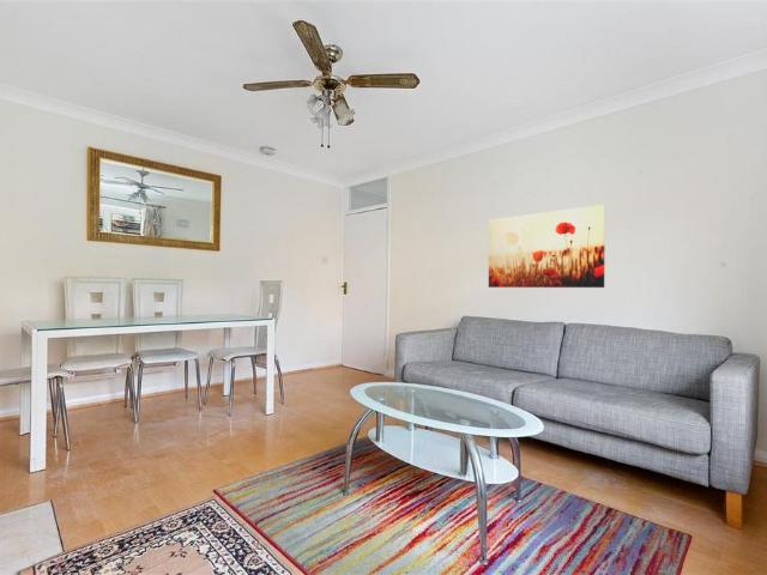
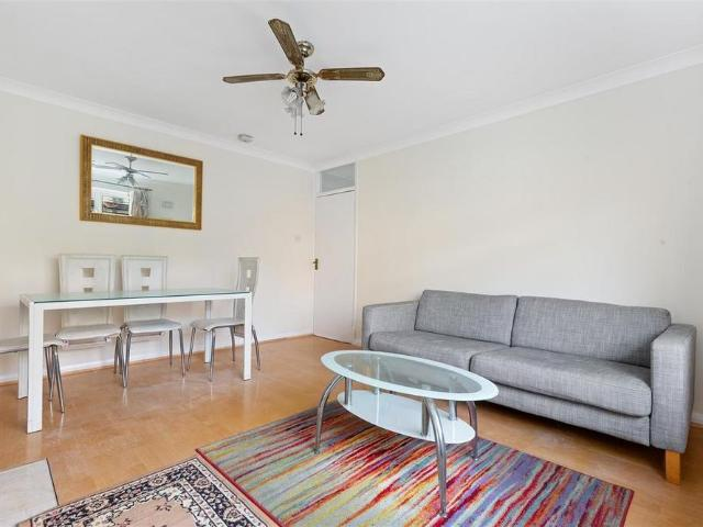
- wall art [488,204,606,289]
